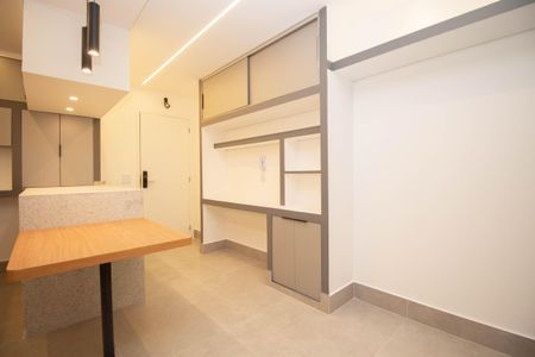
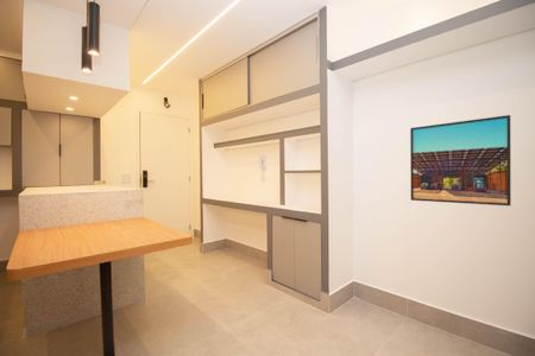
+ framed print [409,114,512,206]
